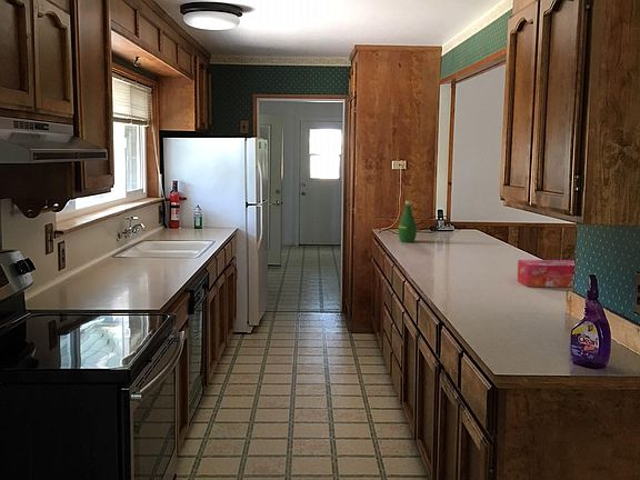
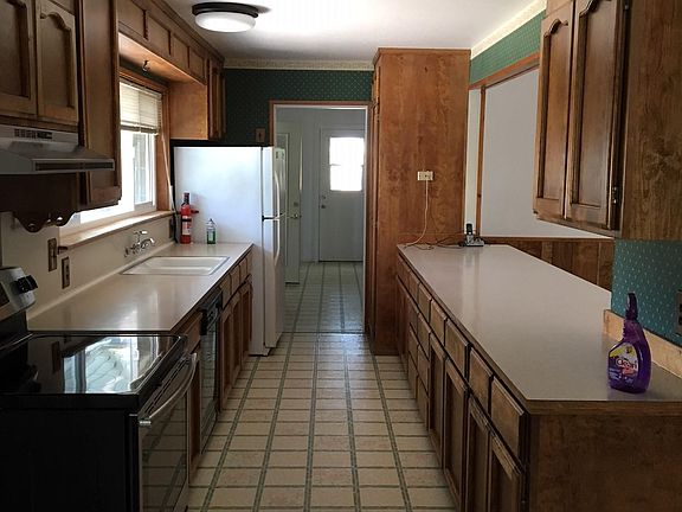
- tissue box [517,259,576,288]
- bottle [398,200,418,243]
